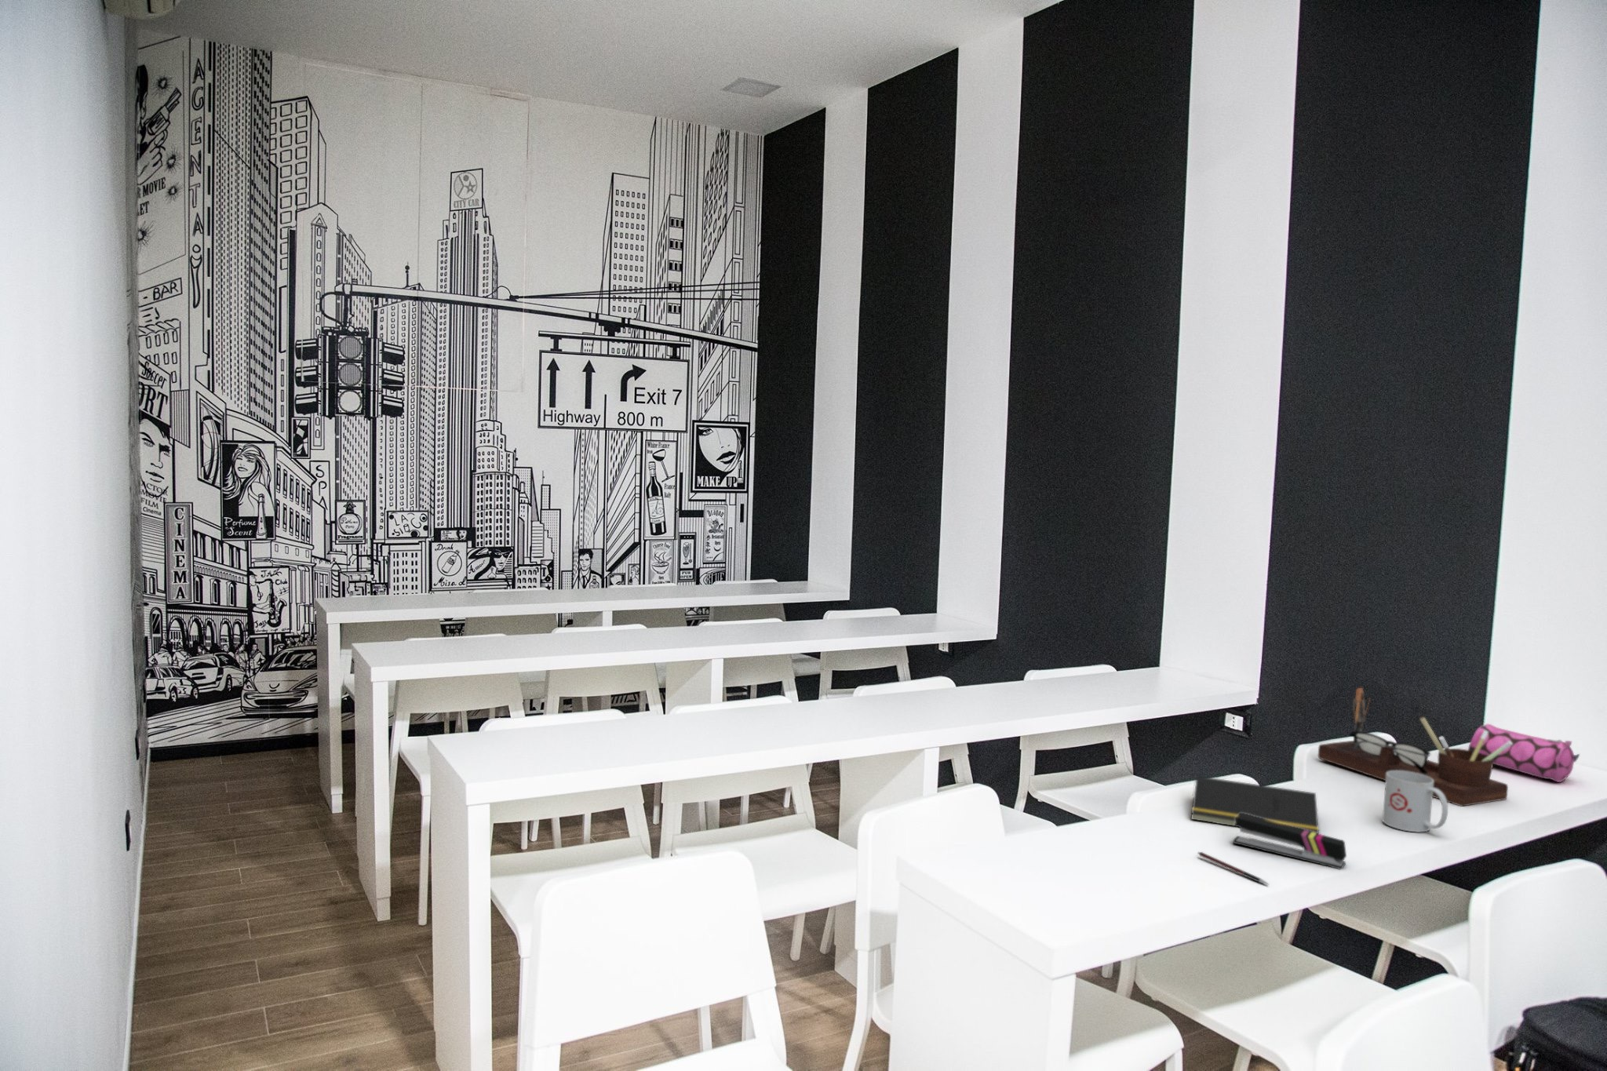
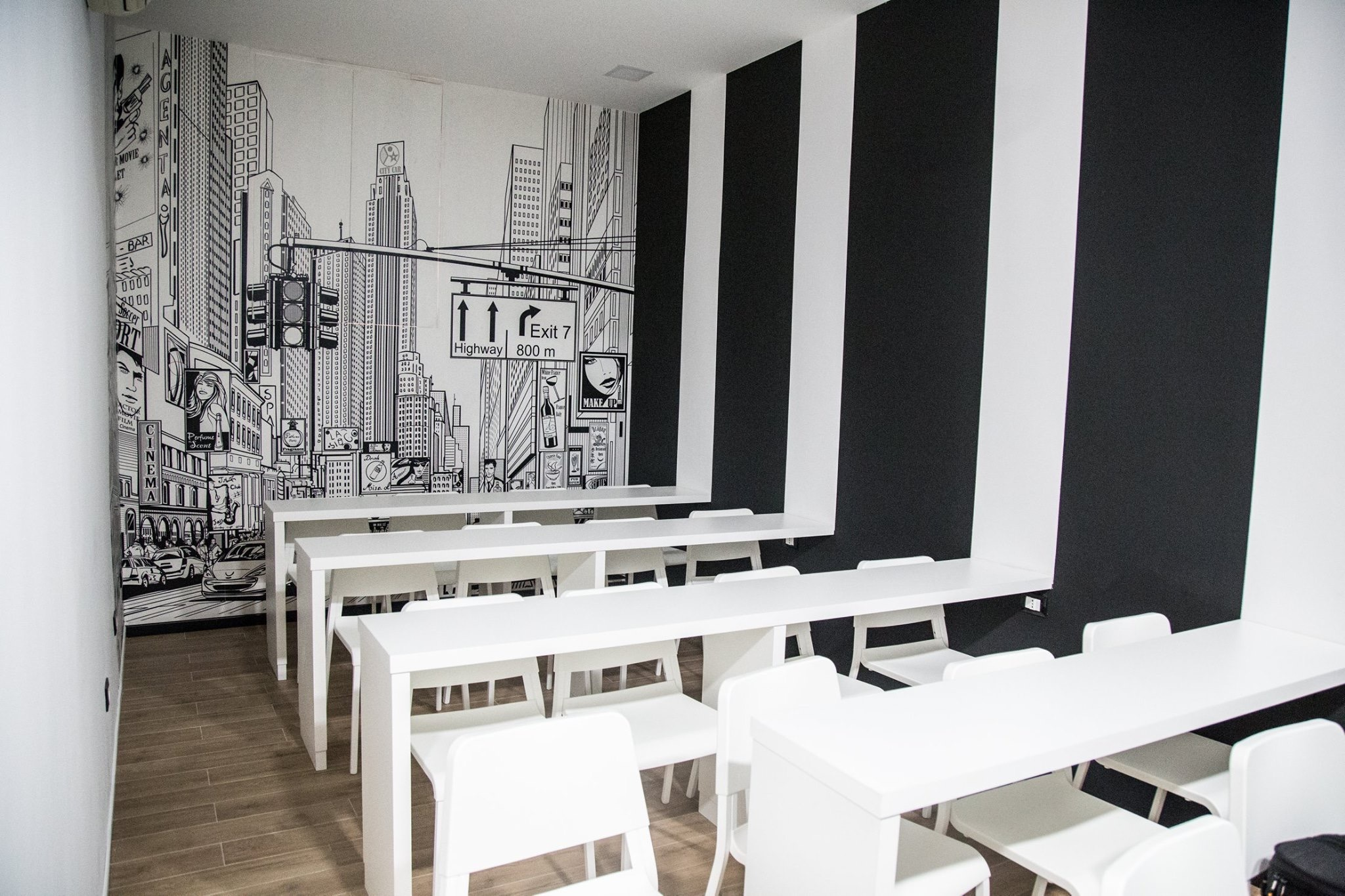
- desk organizer [1318,687,1513,807]
- notepad [1190,776,1320,834]
- pen [1197,851,1270,886]
- mug [1382,771,1448,833]
- stapler [1232,814,1348,870]
- pencil case [1467,723,1581,783]
